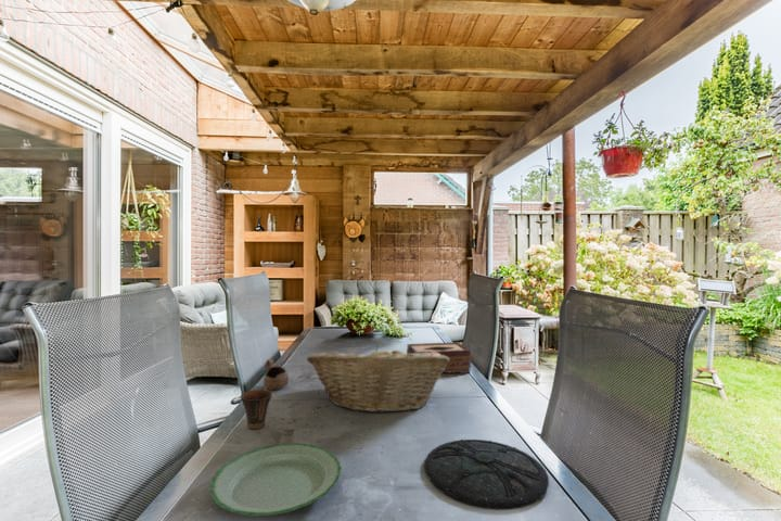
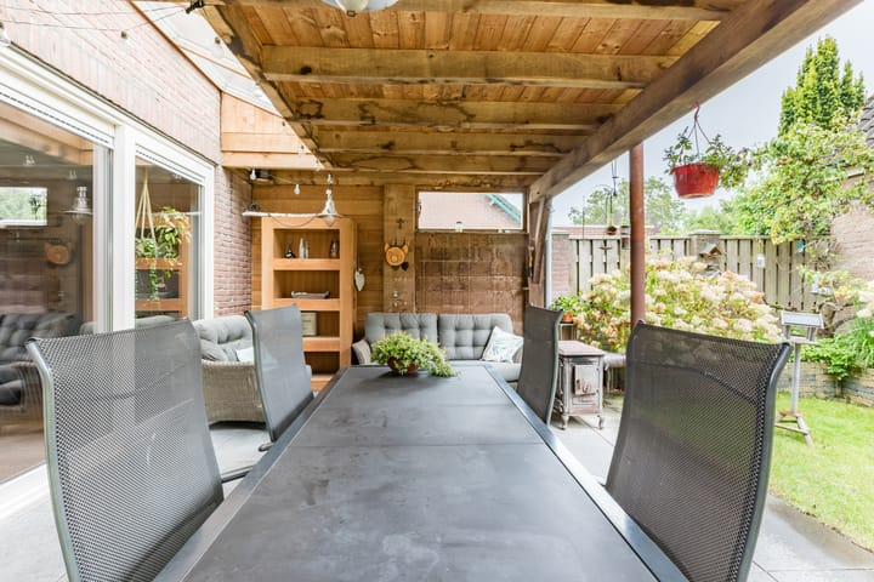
- cup [263,358,290,391]
- plate [208,442,343,518]
- cup [240,389,273,430]
- plate [423,439,550,510]
- fruit basket [306,343,449,415]
- tissue box [406,341,472,374]
